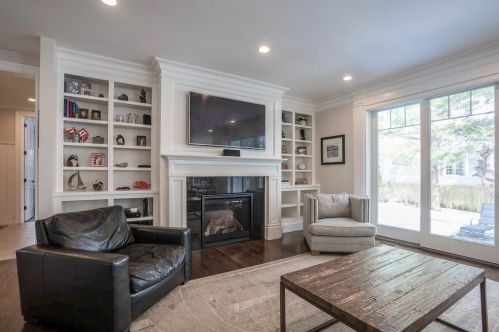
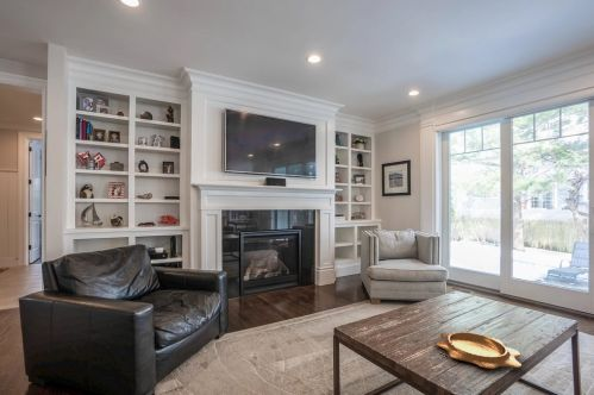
+ decorative bowl [433,331,523,370]
